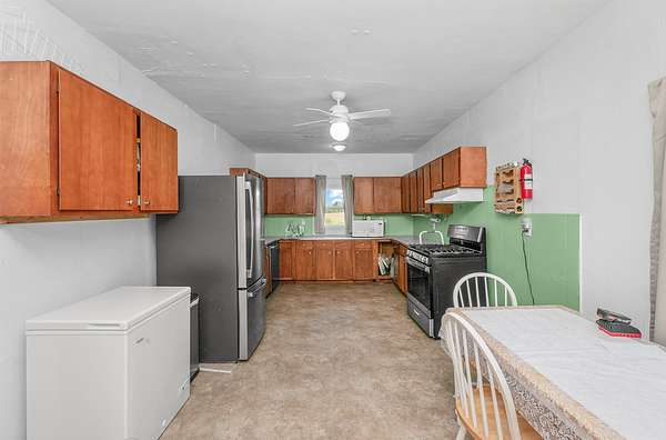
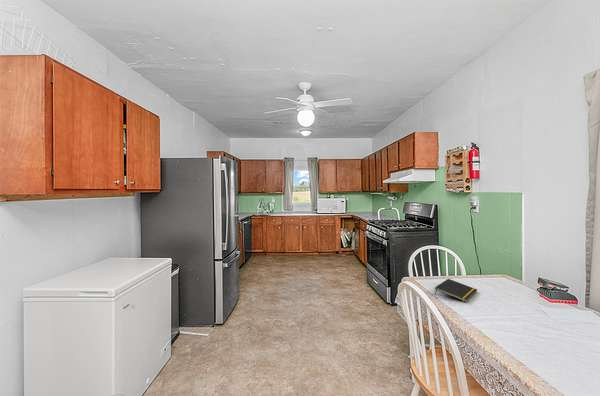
+ notepad [434,278,478,303]
